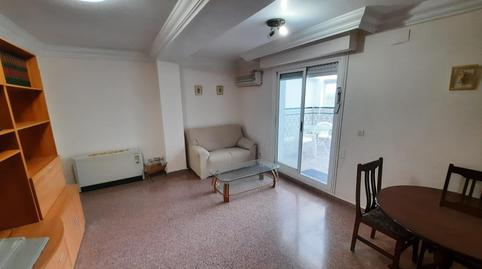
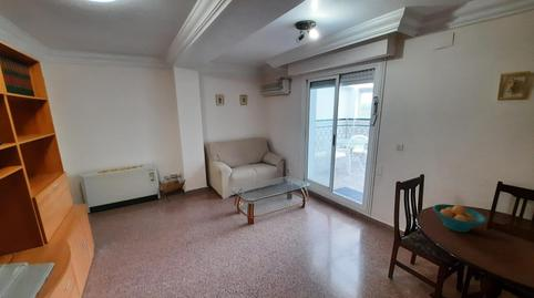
+ fruit bowl [432,203,487,233]
